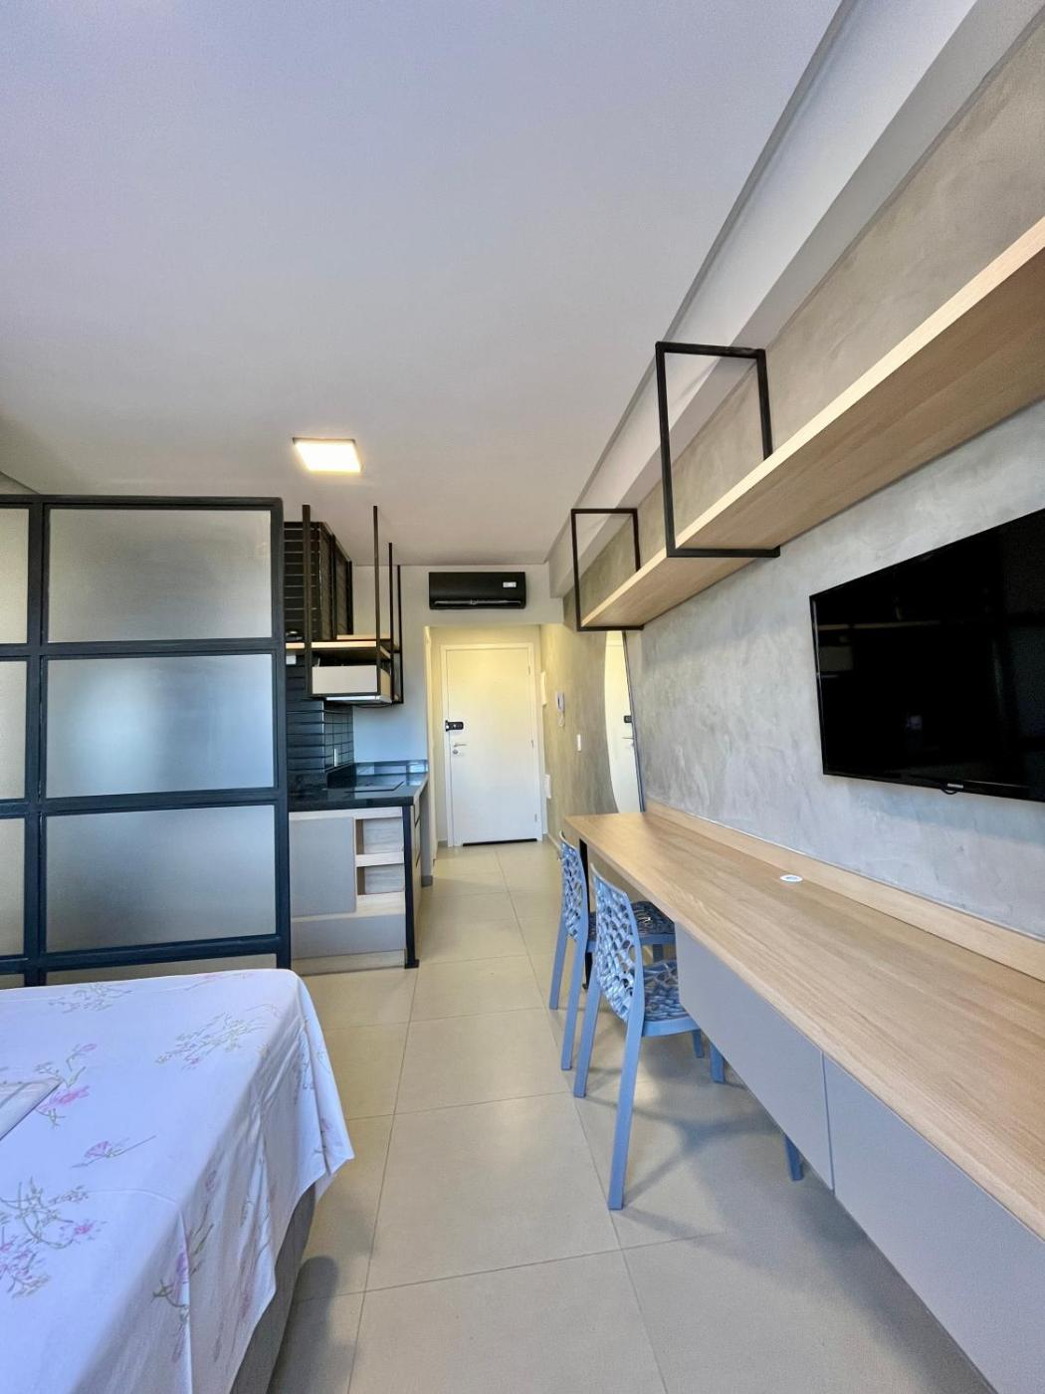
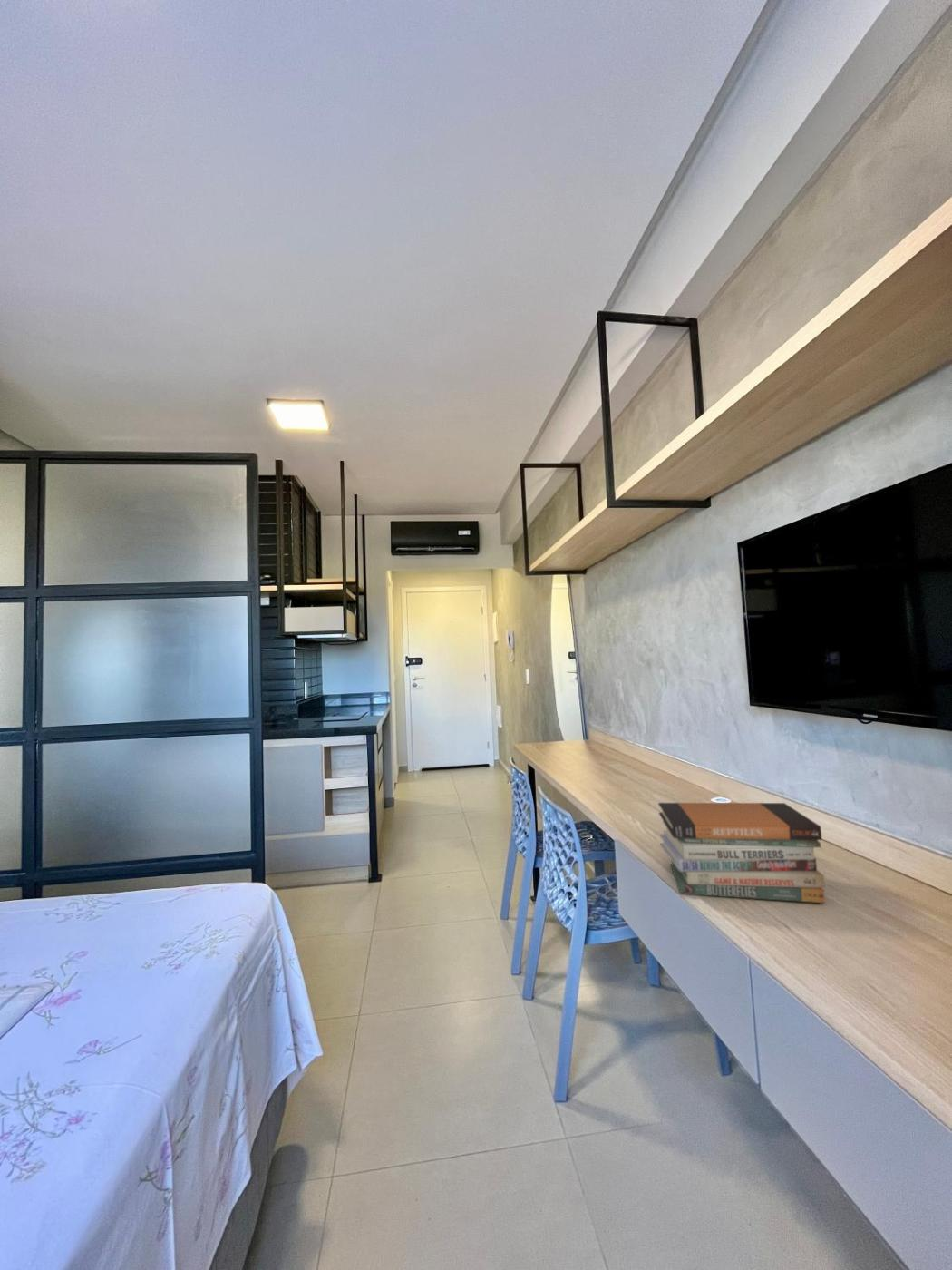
+ book stack [657,802,826,904]
